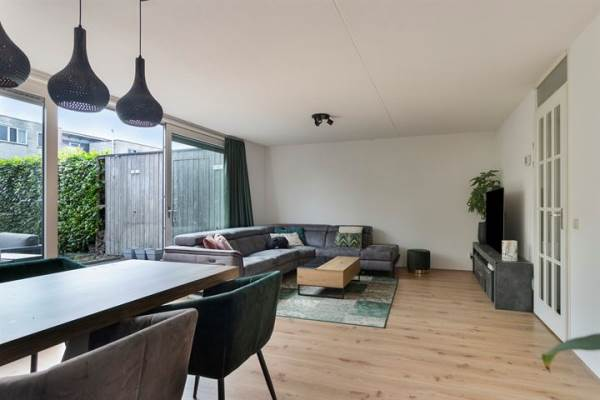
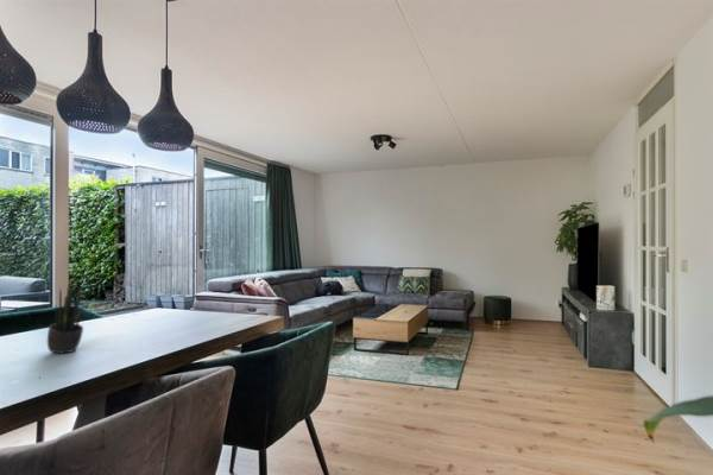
+ potted plant [46,280,84,354]
